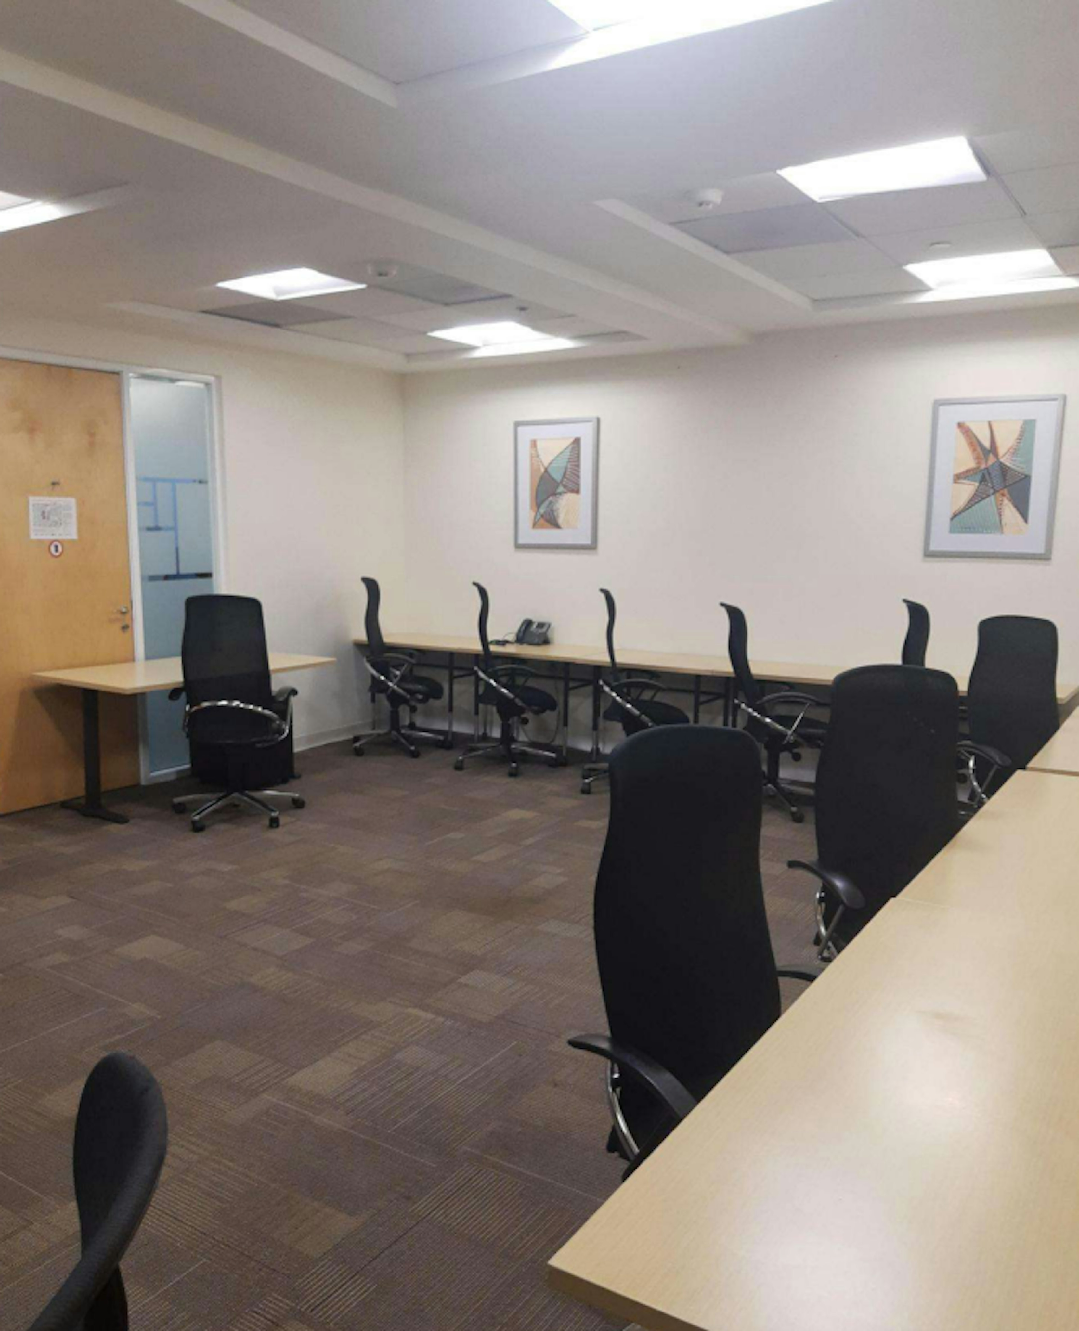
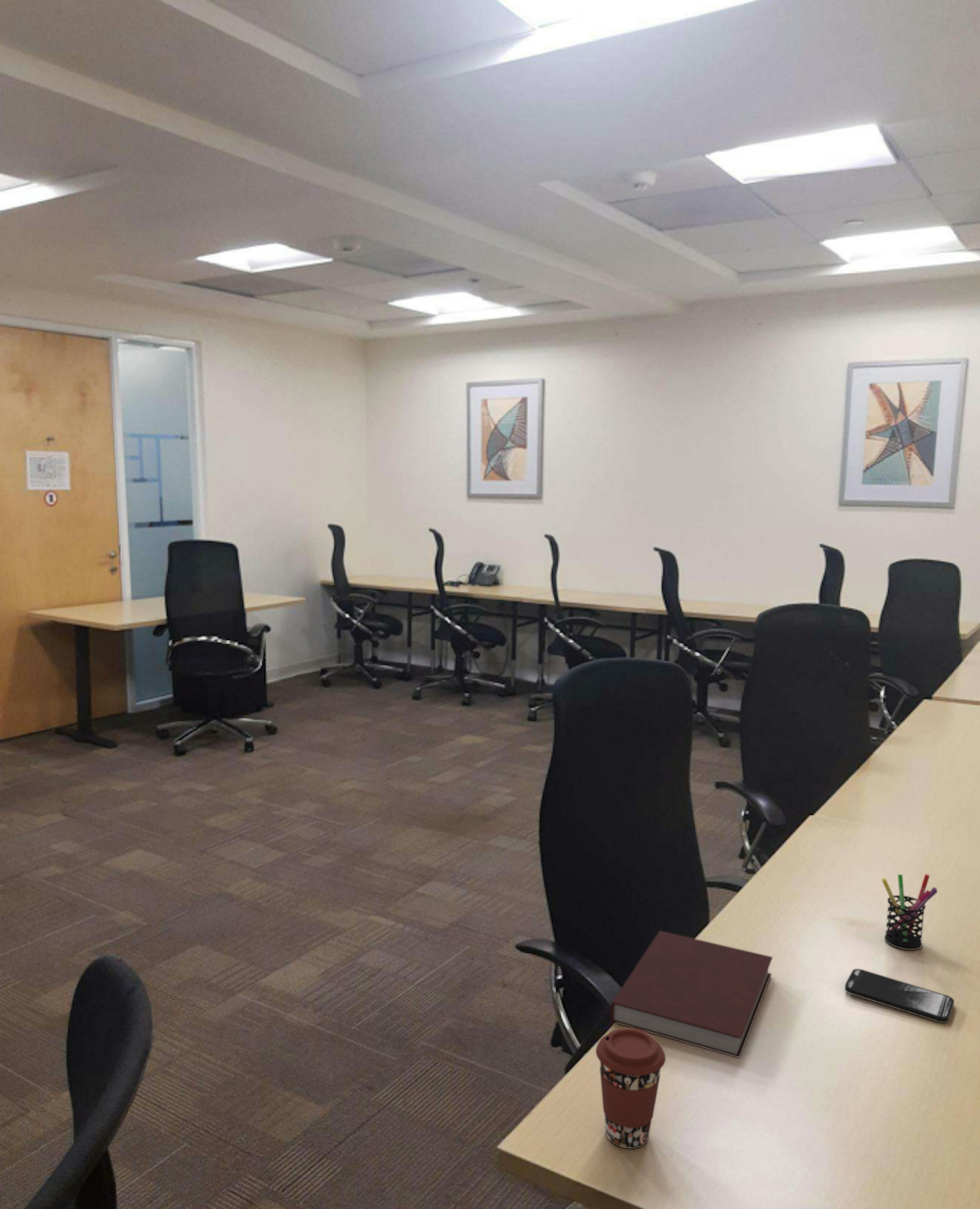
+ coffee cup [595,1027,666,1149]
+ notebook [610,930,773,1058]
+ pen holder [881,874,938,950]
+ smartphone [845,968,955,1023]
